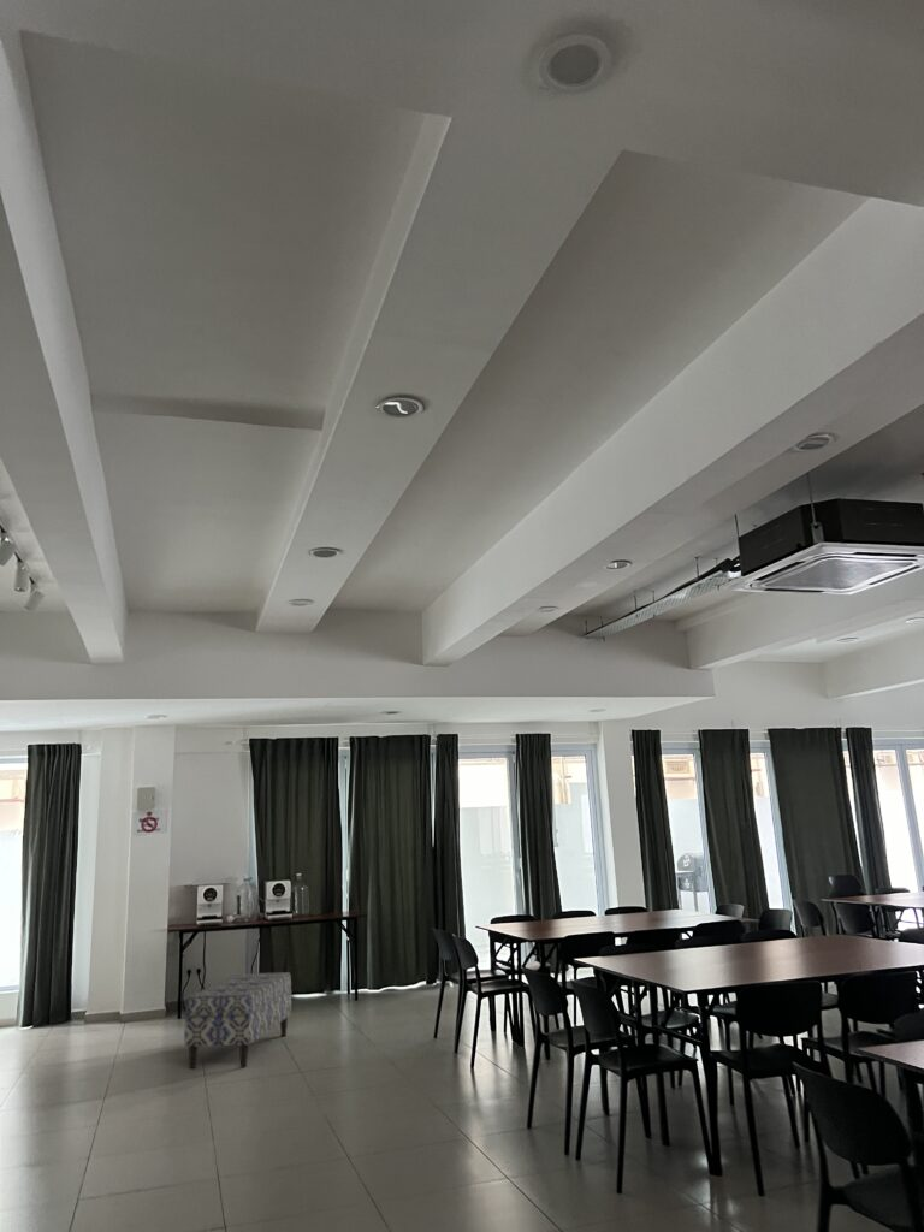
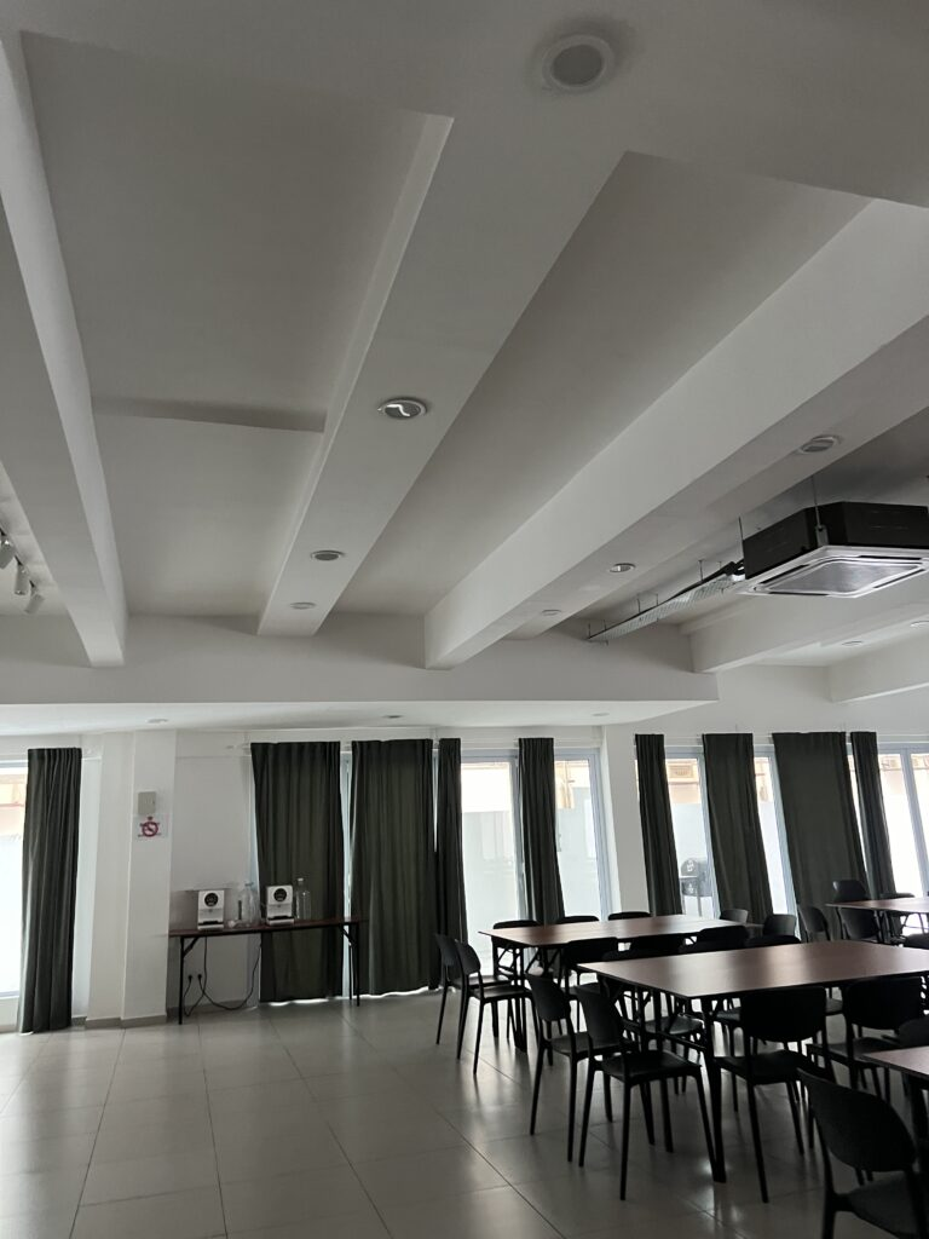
- bench [183,971,292,1070]
